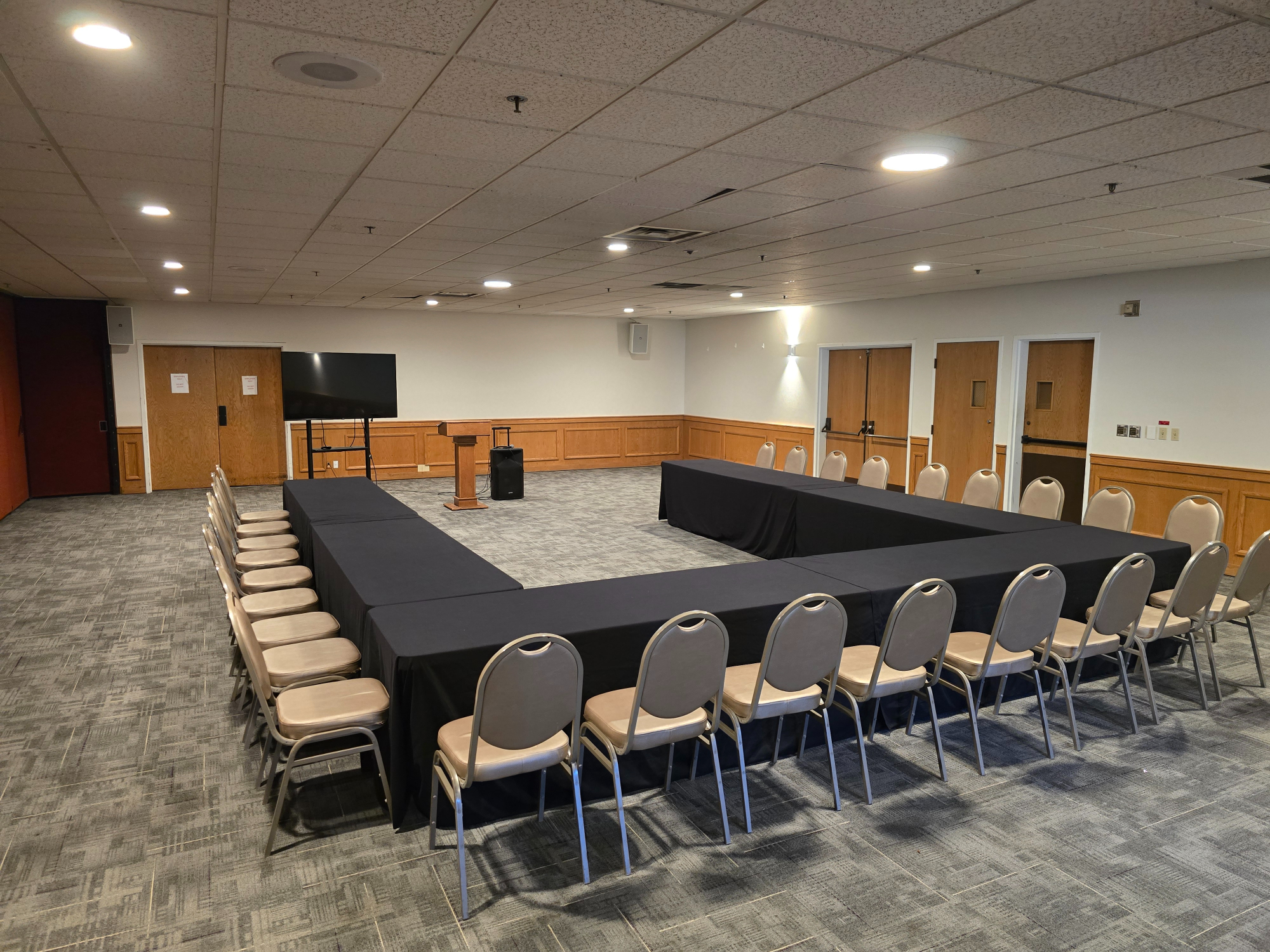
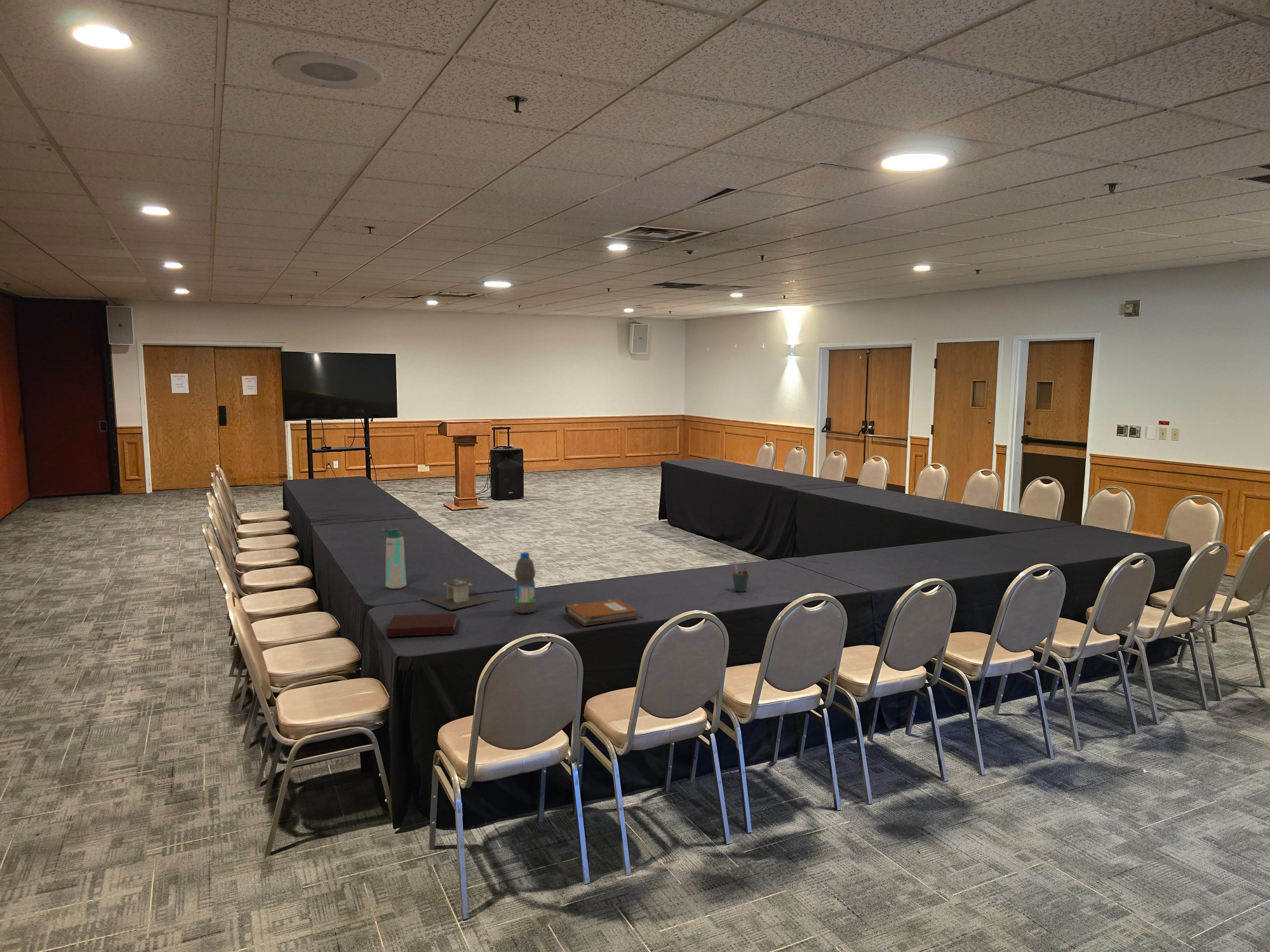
+ notebook [386,612,458,637]
+ water bottle [514,552,537,614]
+ architectural model [420,577,499,611]
+ notebook [565,598,638,626]
+ water bottle [381,527,407,590]
+ pen holder [732,564,750,592]
